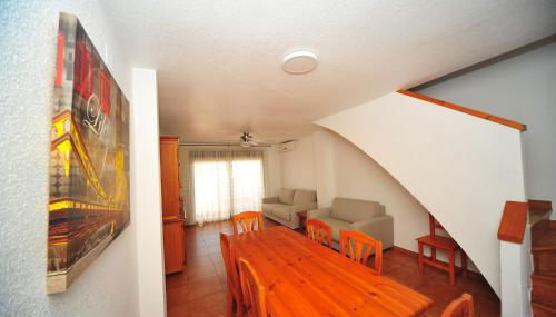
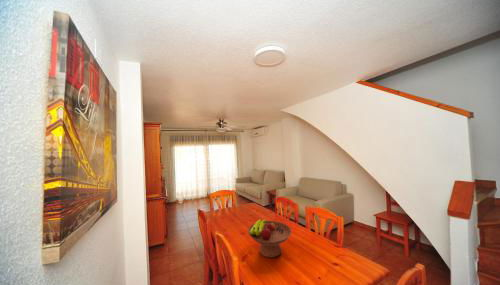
+ fruit bowl [247,218,293,259]
